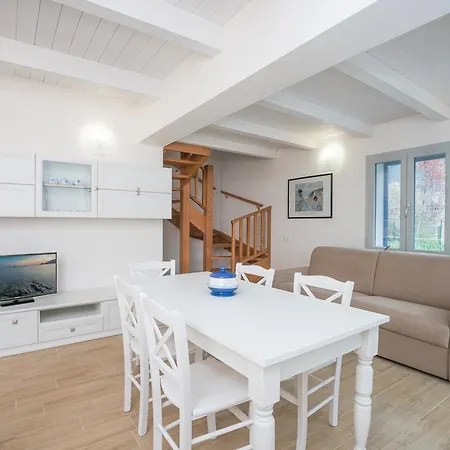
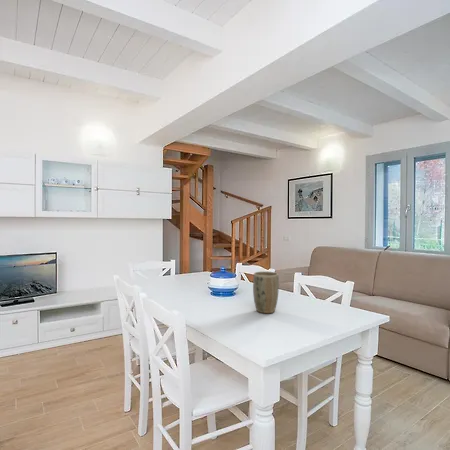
+ plant pot [252,270,280,314]
